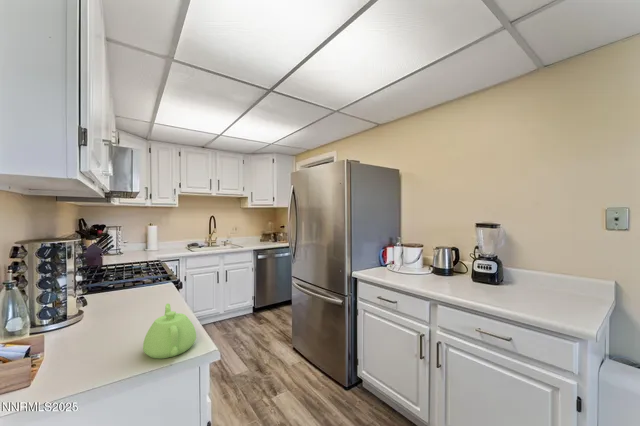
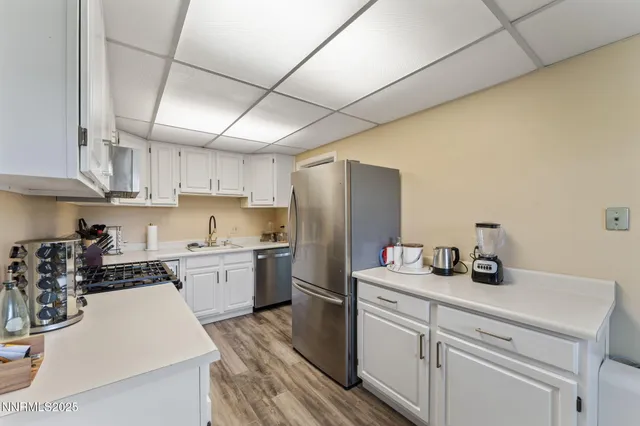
- teapot [142,303,197,360]
